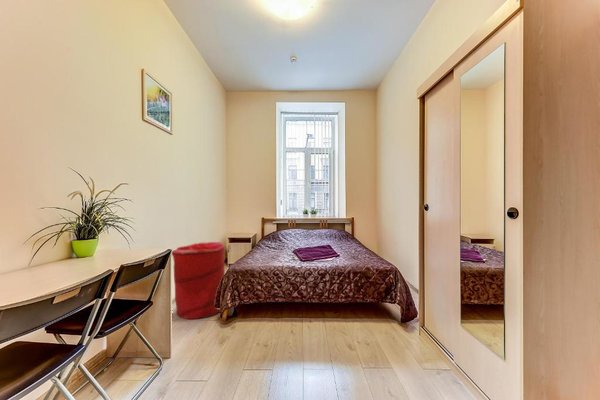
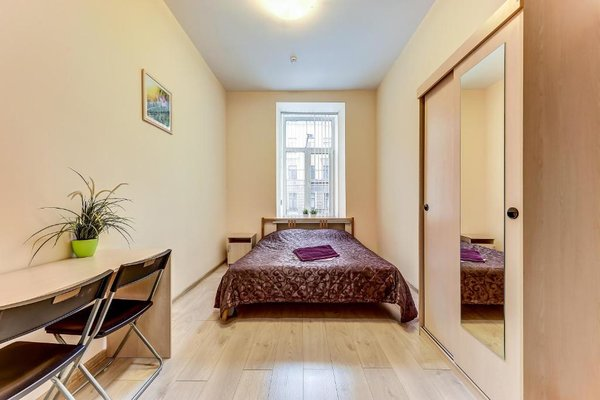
- laundry hamper [171,241,226,320]
